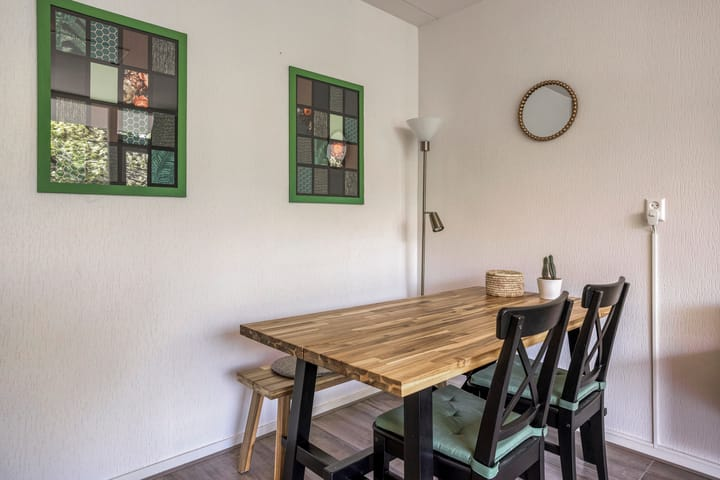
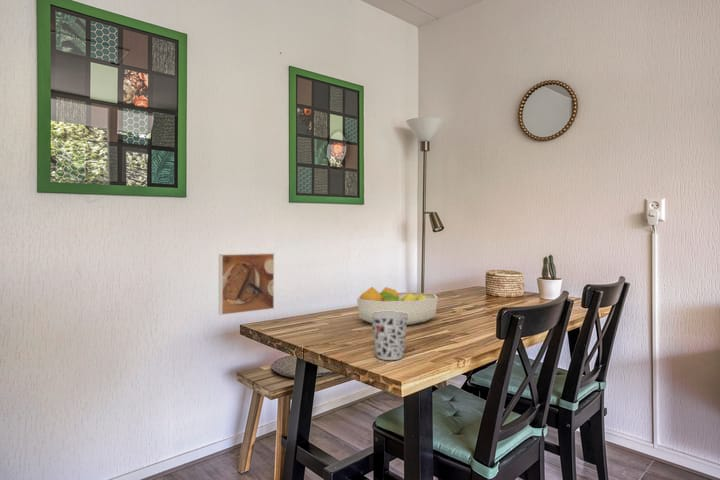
+ cup [371,311,409,361]
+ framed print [218,252,275,316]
+ fruit bowl [356,286,439,326]
